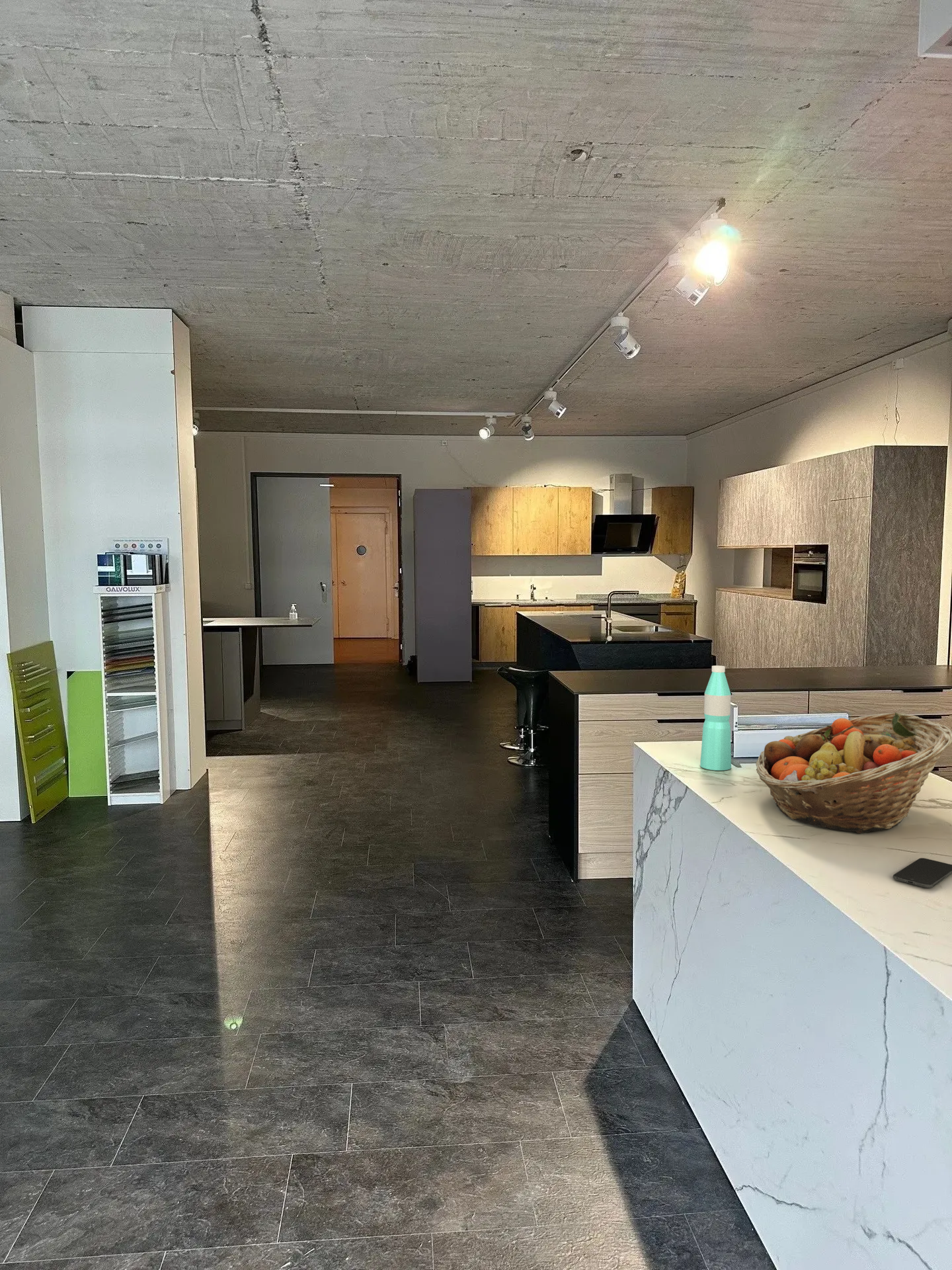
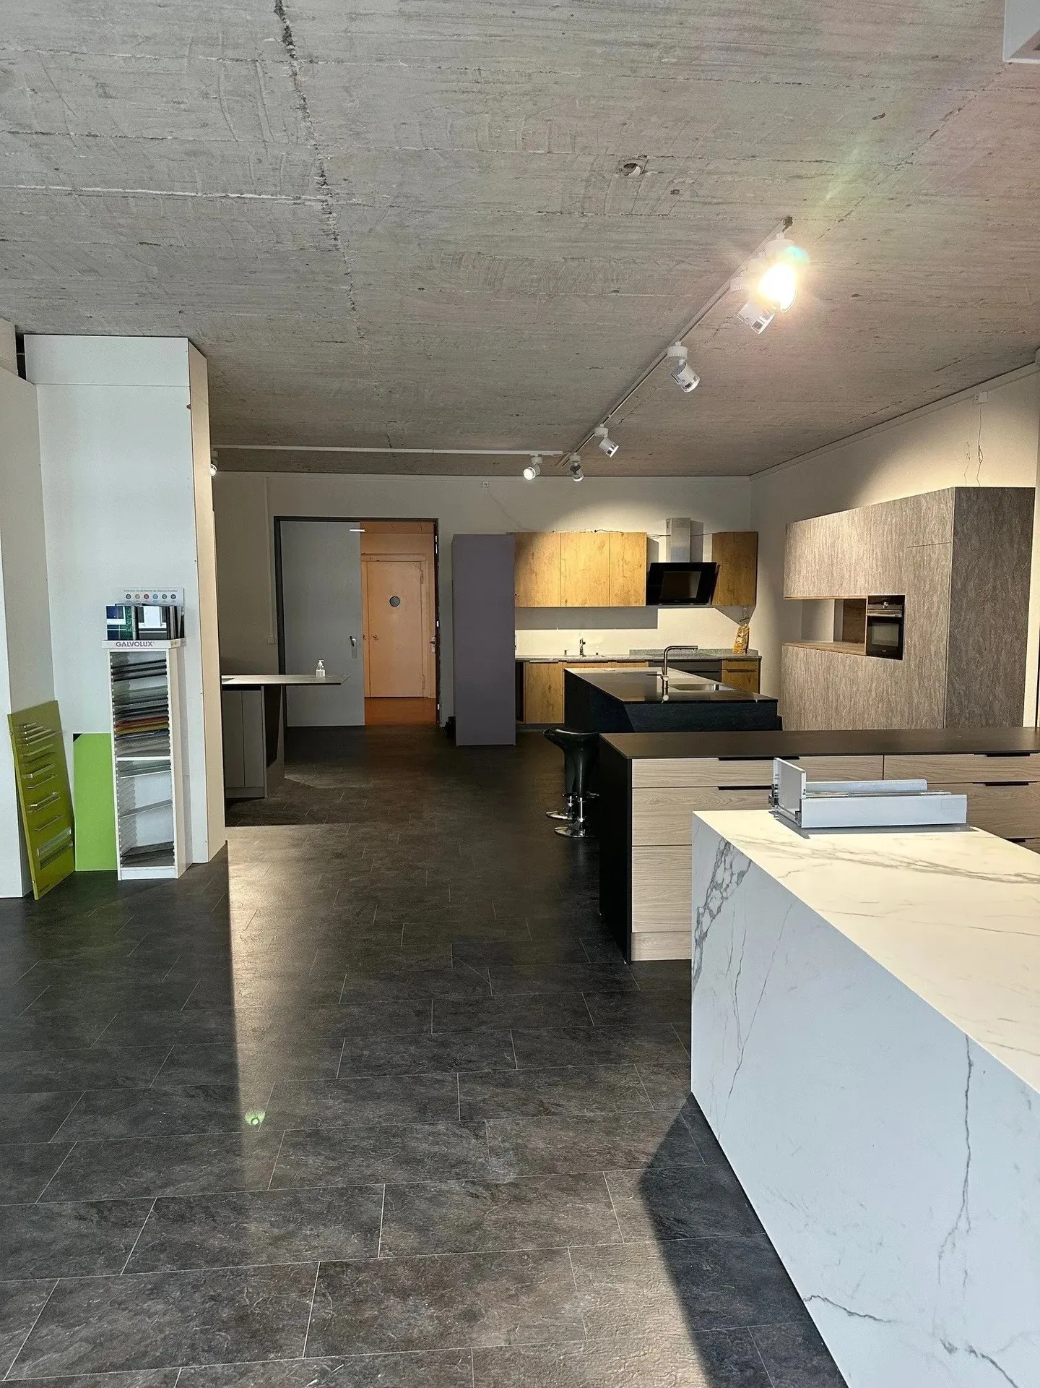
- water bottle [699,665,732,771]
- smartphone [892,857,952,889]
- fruit basket [755,712,952,834]
